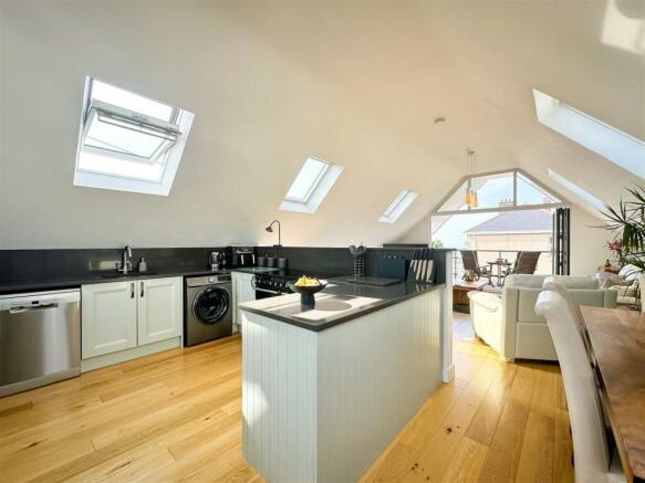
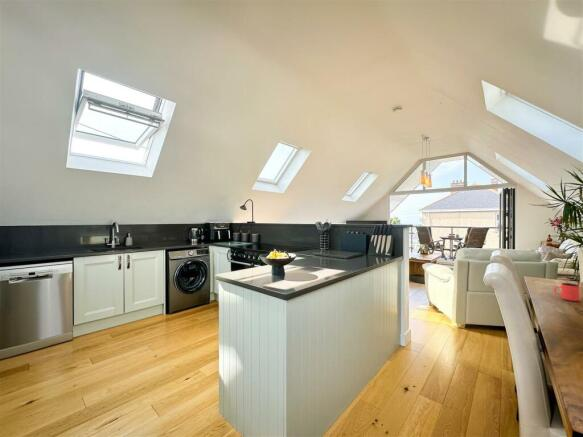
+ cup [553,282,580,302]
